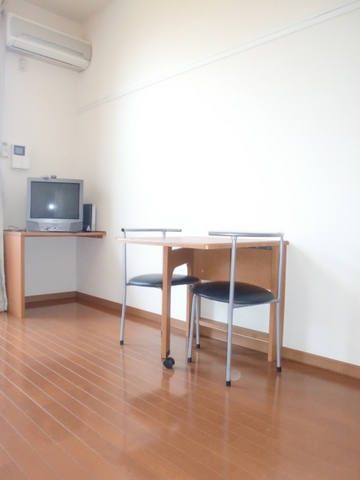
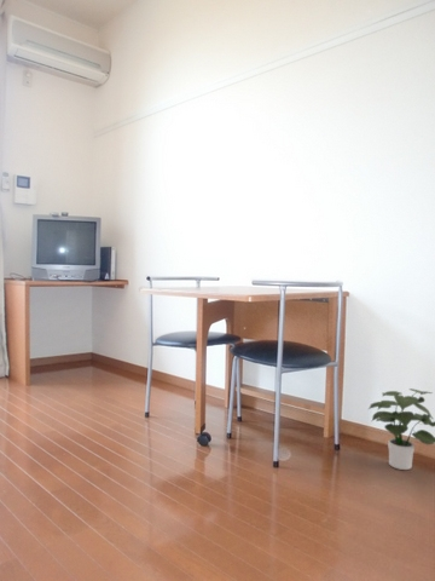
+ potted plant [367,387,435,471]
